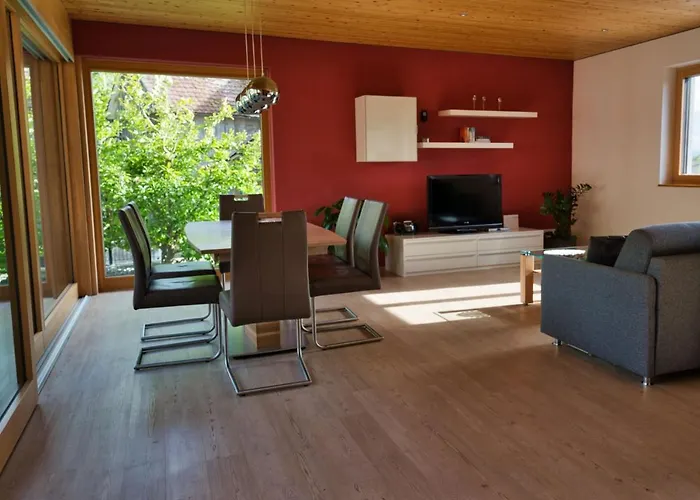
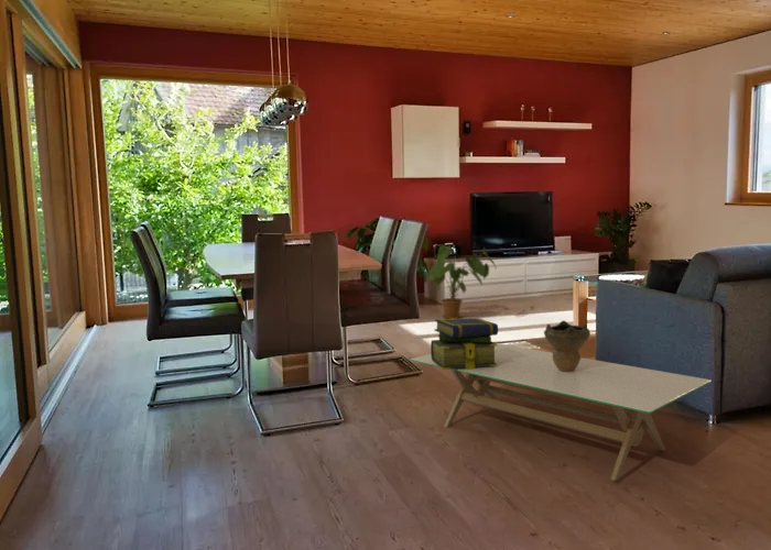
+ decorative bowl [543,320,591,372]
+ house plant [428,244,497,319]
+ coffee table [410,342,713,482]
+ stack of books [430,317,499,371]
